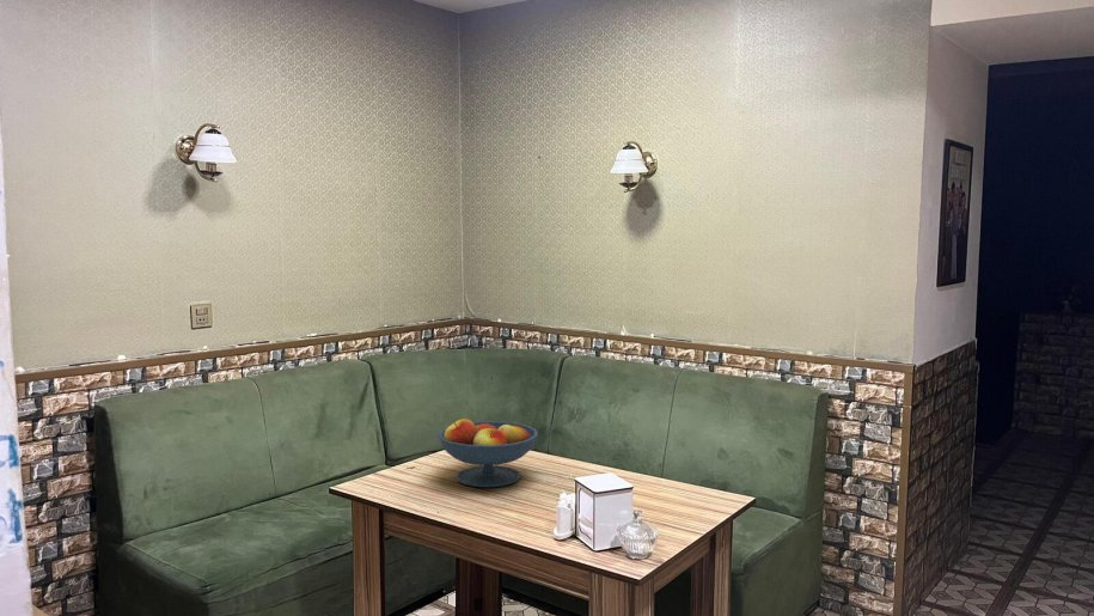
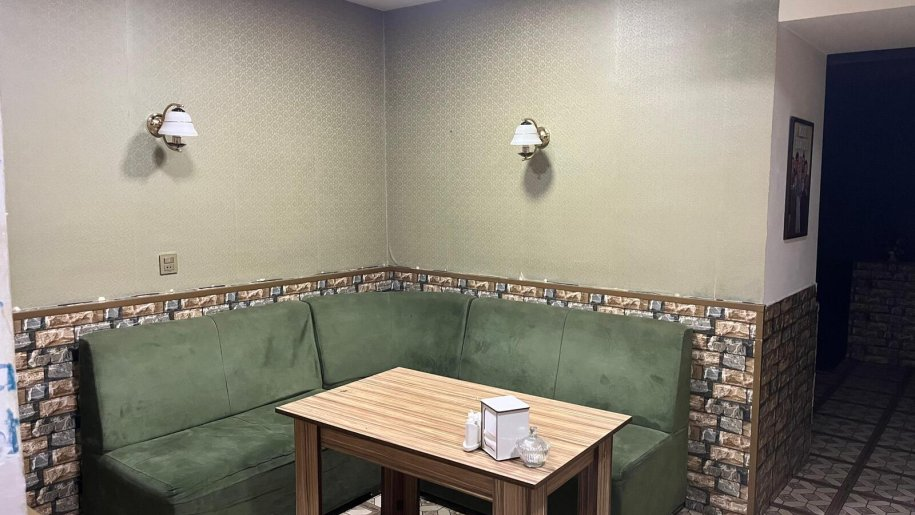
- fruit bowl [436,417,539,488]
